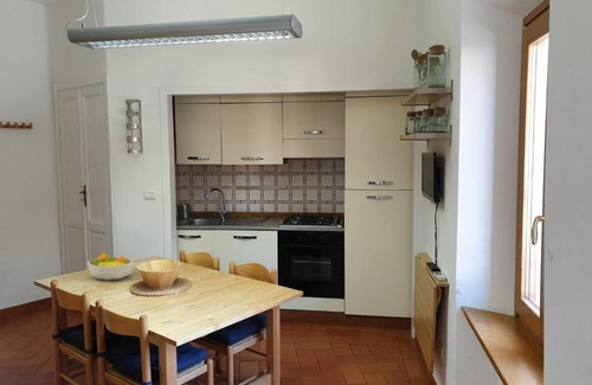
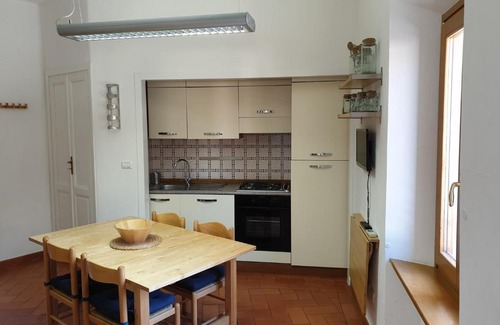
- fruit bowl [86,252,135,282]
